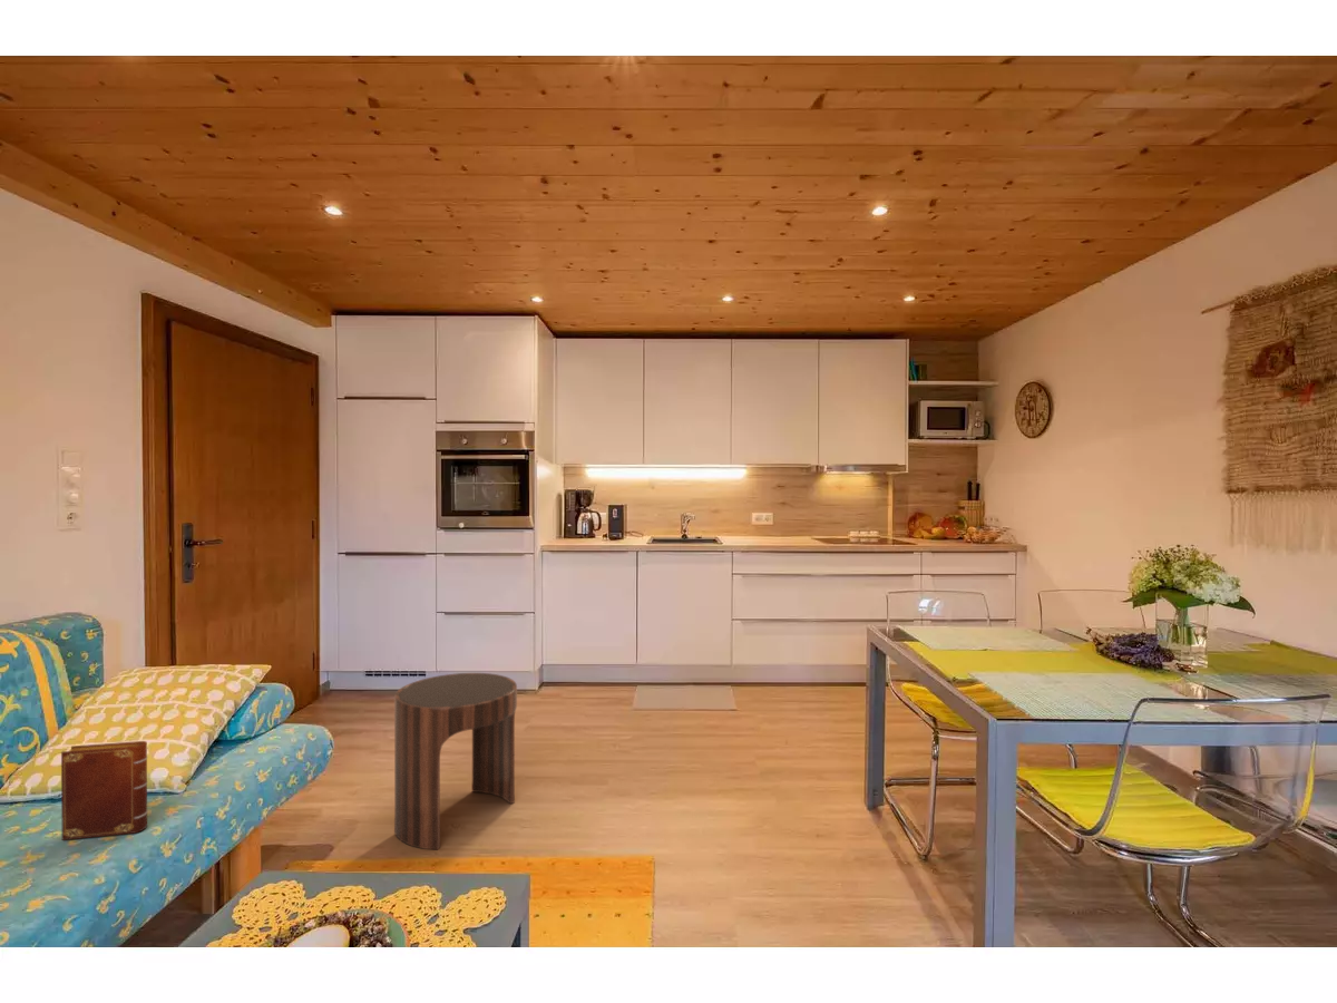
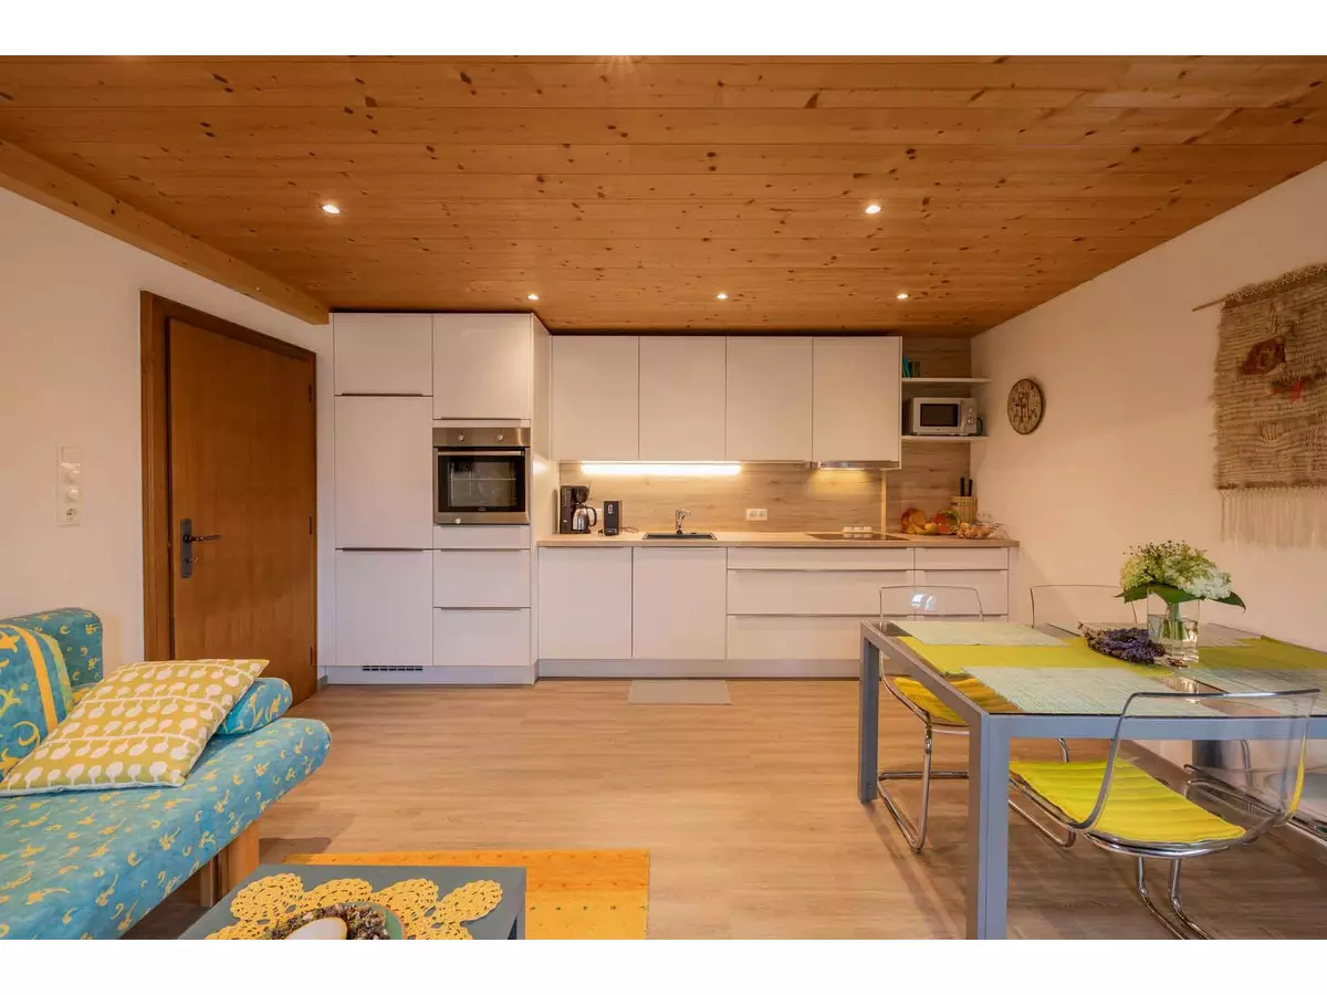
- book [60,740,149,841]
- side table [393,672,518,850]
